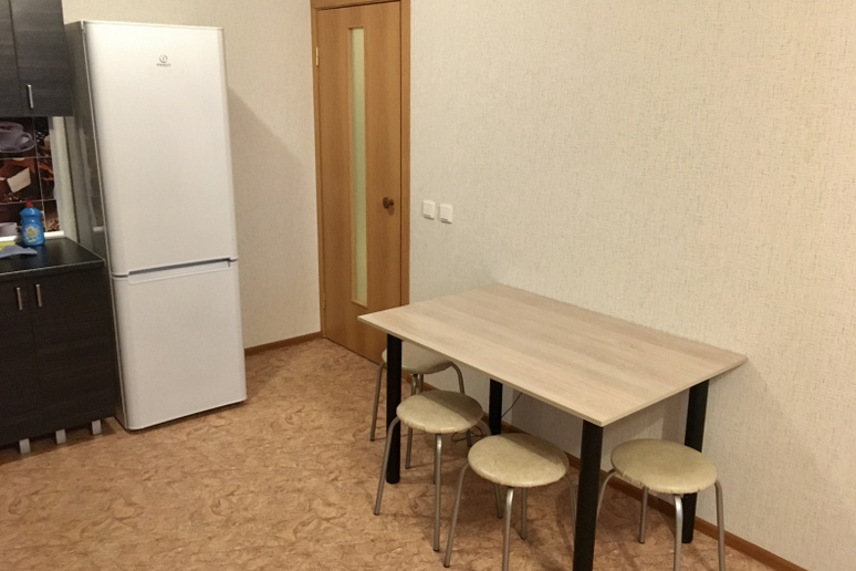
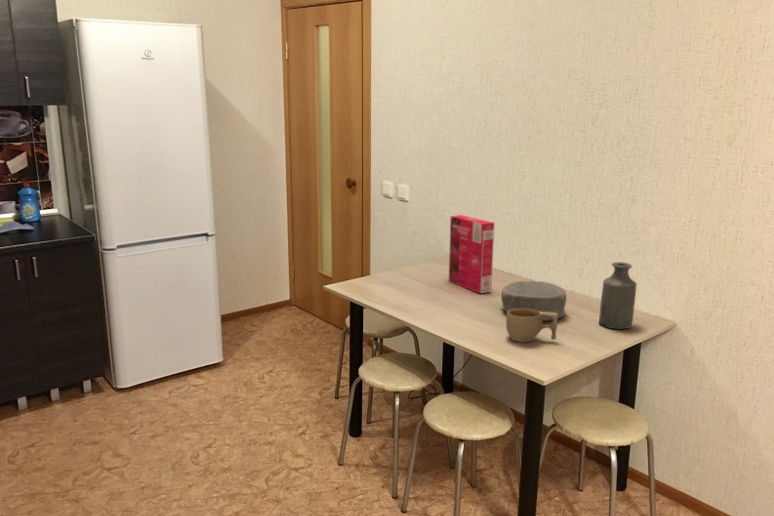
+ bottle [598,261,638,330]
+ cup [505,309,559,343]
+ bowl [500,280,567,322]
+ cereal box [448,214,495,294]
